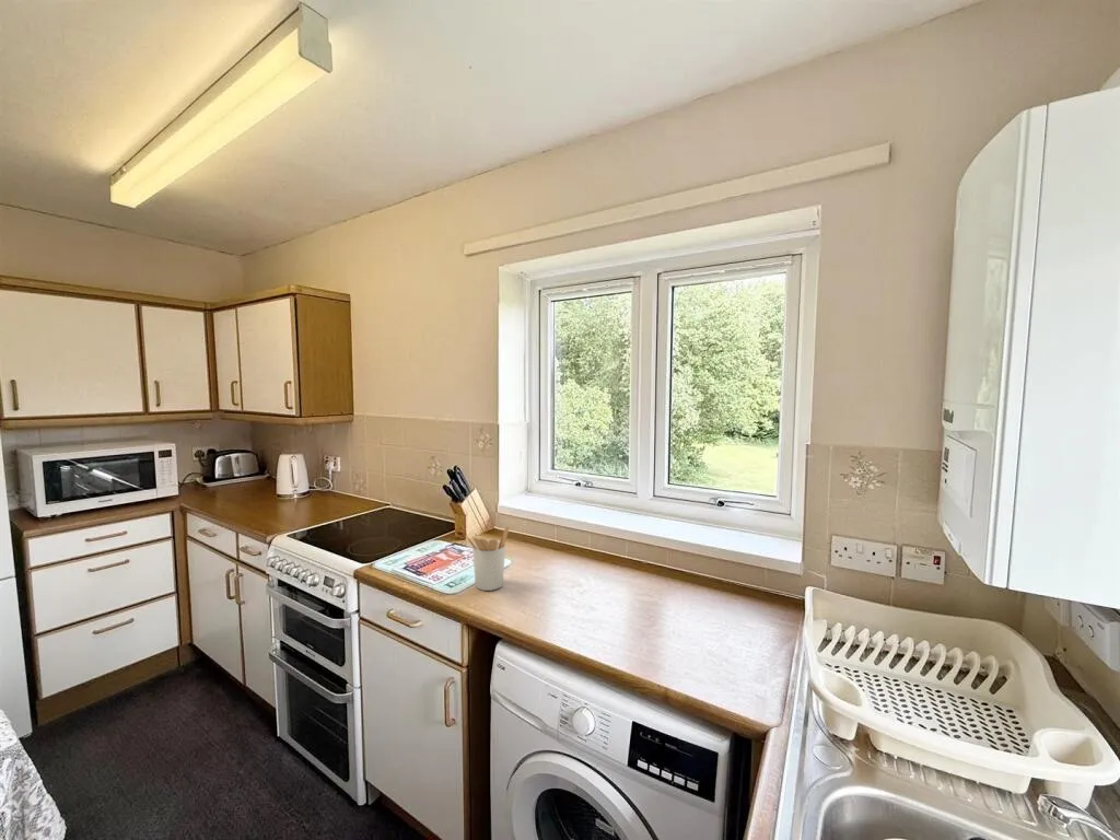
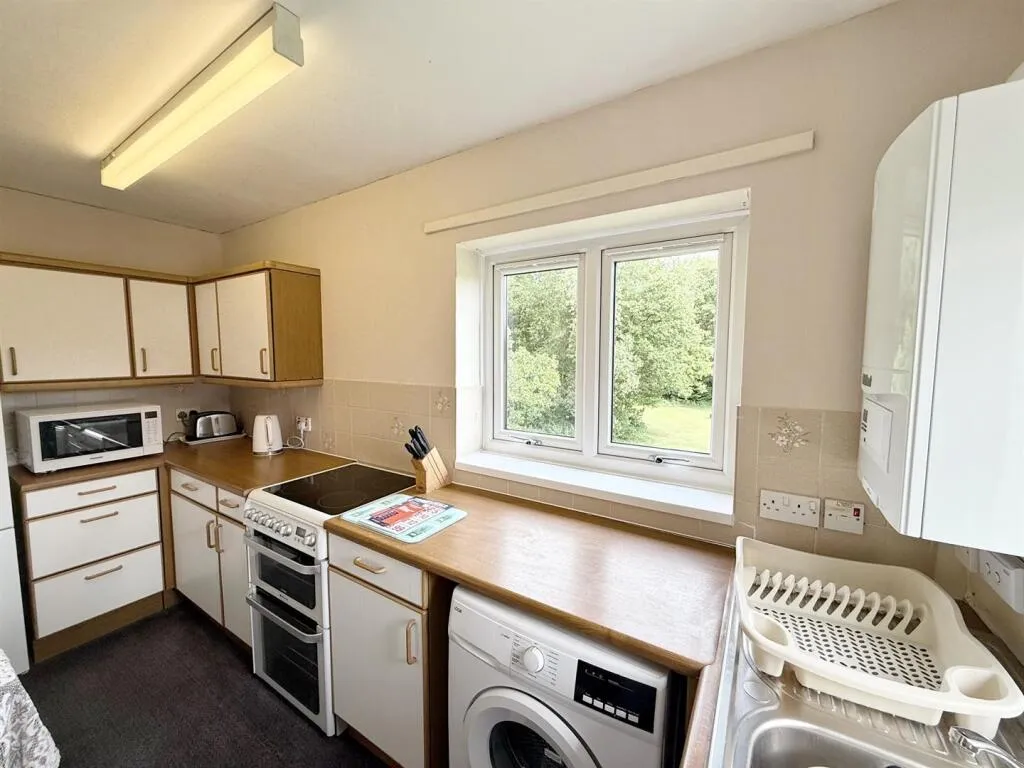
- utensil holder [465,525,511,592]
